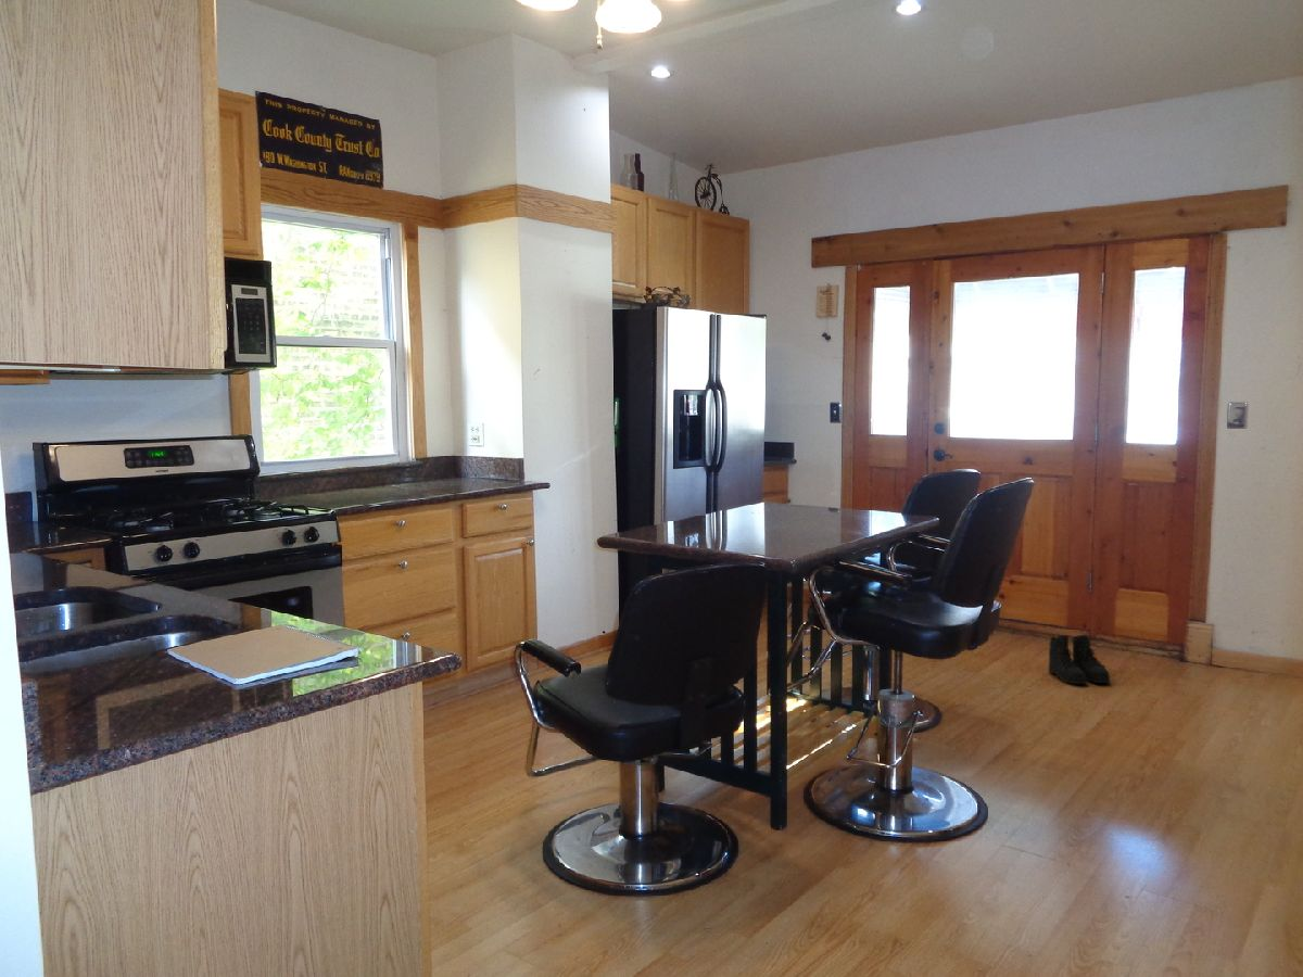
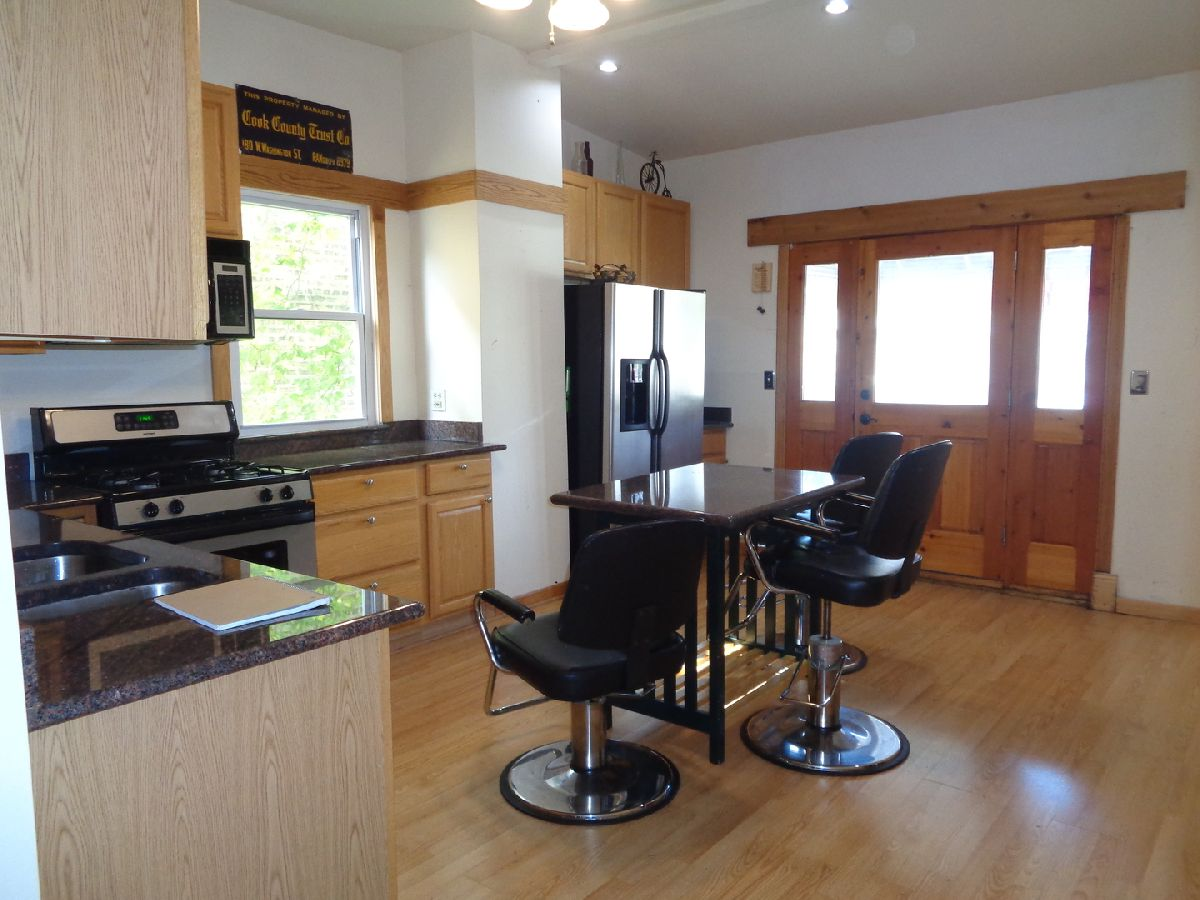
- boots [1048,633,1111,685]
